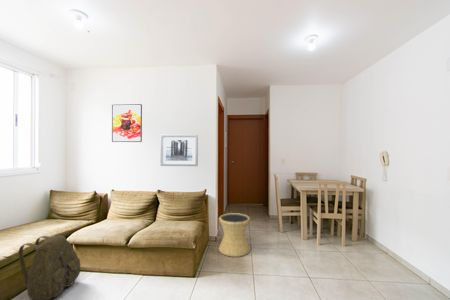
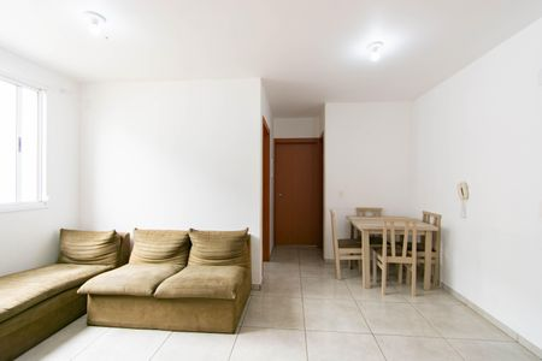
- wall art [159,134,199,167]
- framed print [111,103,143,143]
- backpack [18,234,81,300]
- side table [218,212,251,258]
